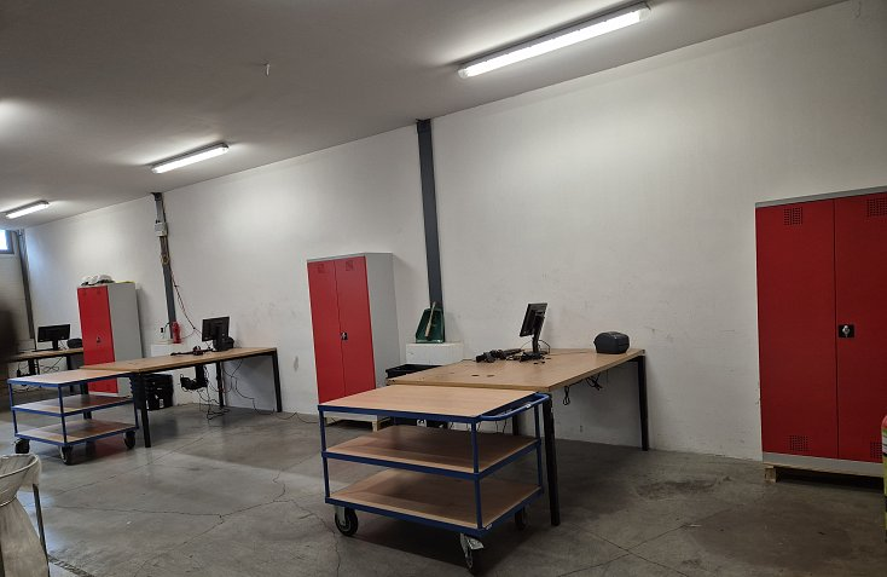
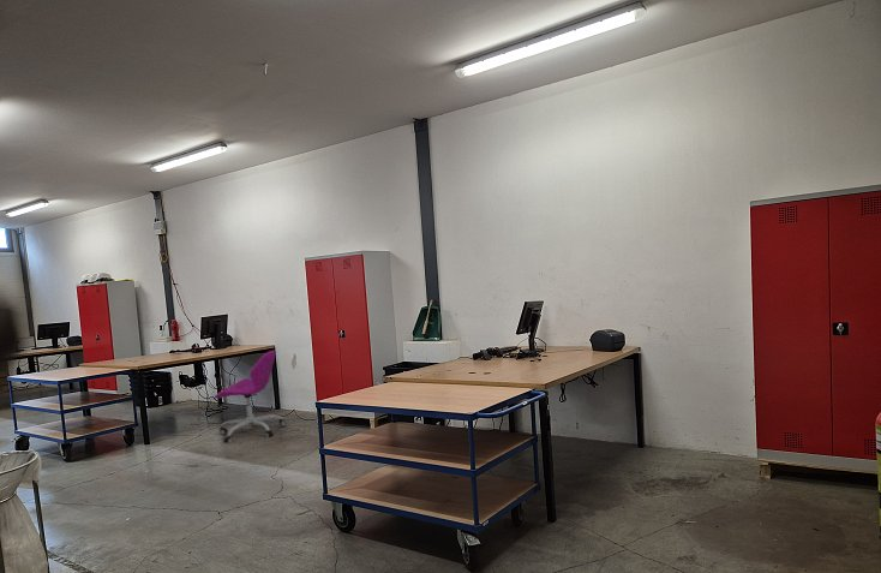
+ office chair [214,350,287,444]
